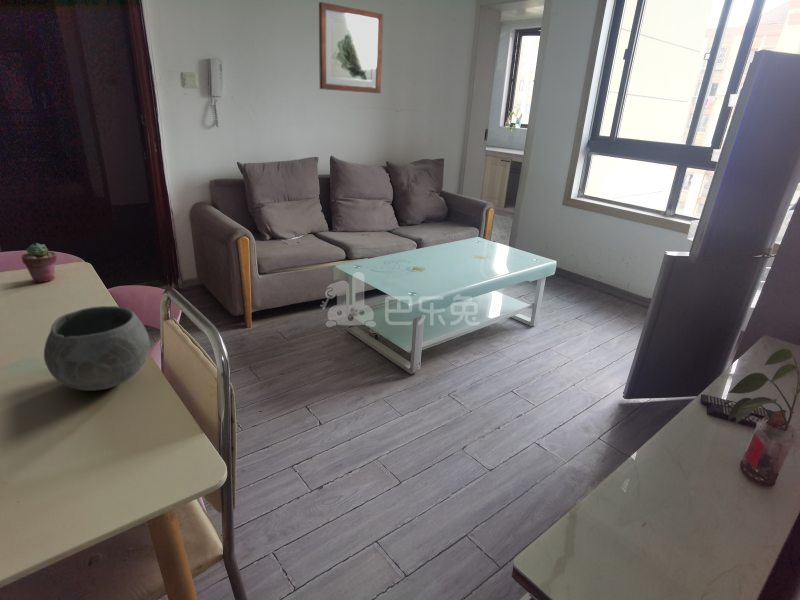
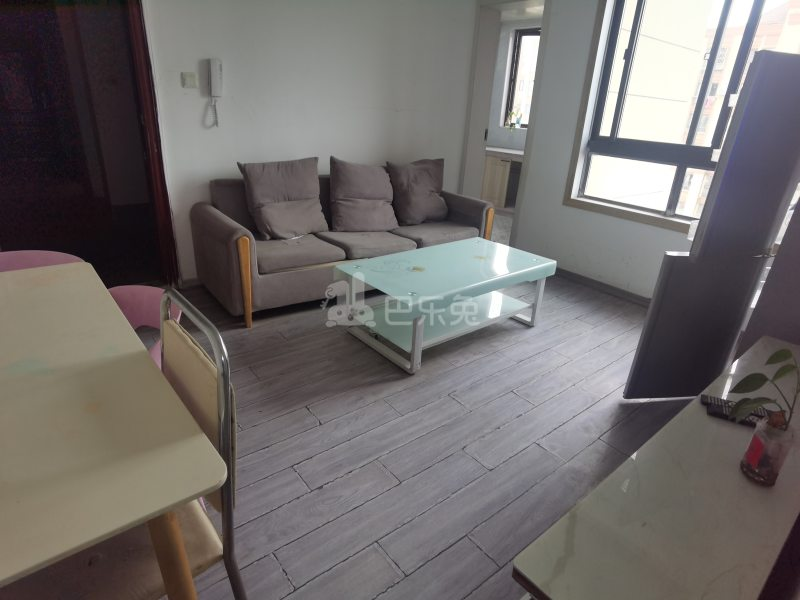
- wall art [318,1,384,94]
- potted succulent [20,242,58,284]
- bowl [43,305,151,392]
